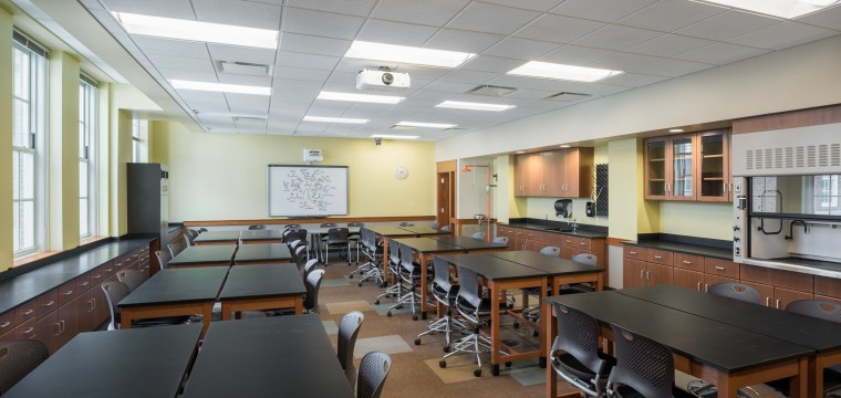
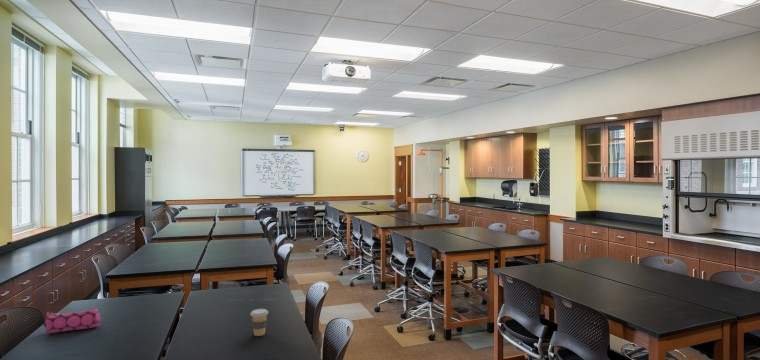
+ pencil case [42,308,101,334]
+ coffee cup [250,308,269,337]
